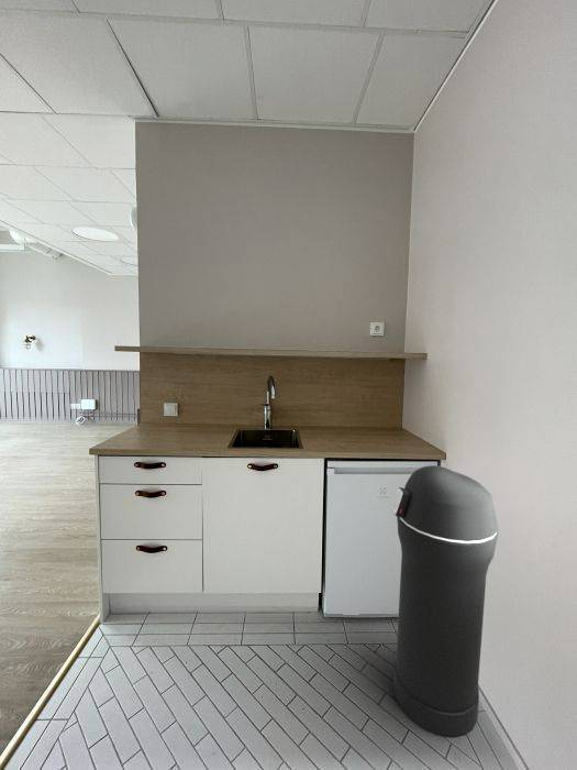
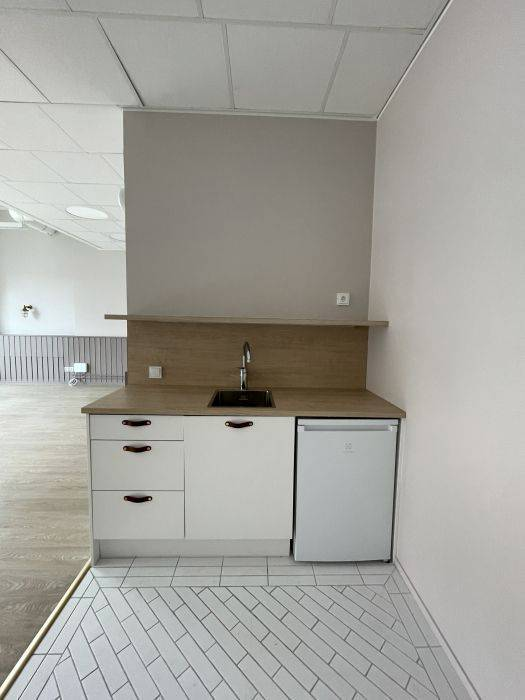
- trash can [390,464,499,738]
